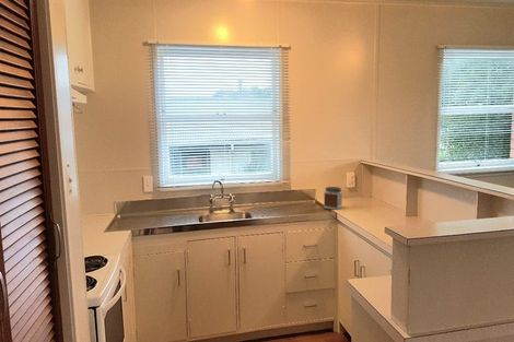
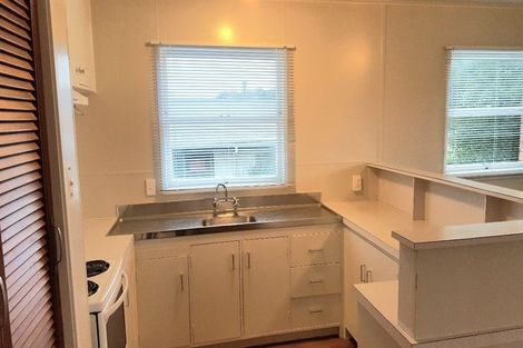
- jar [323,186,343,211]
